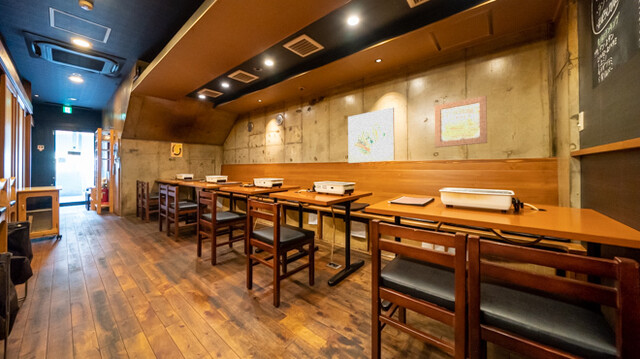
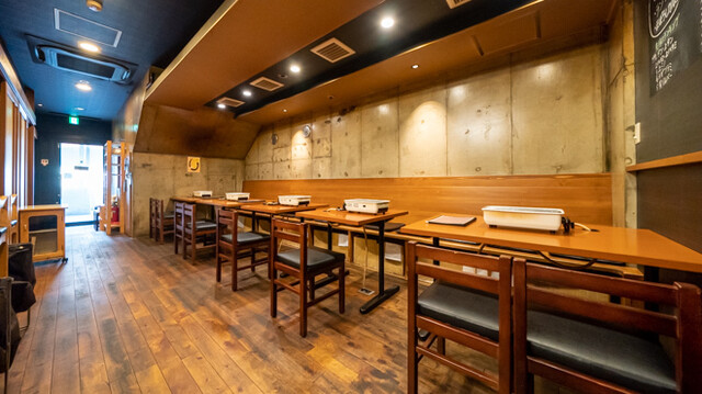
- wall art [347,106,395,164]
- wall art [434,94,488,149]
